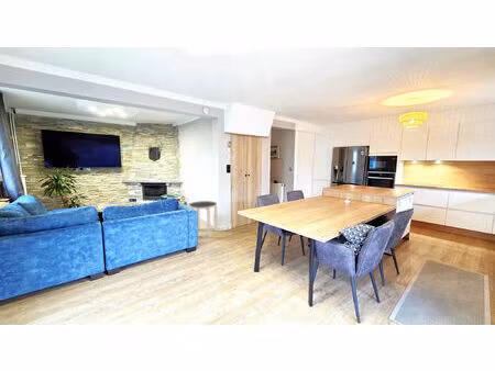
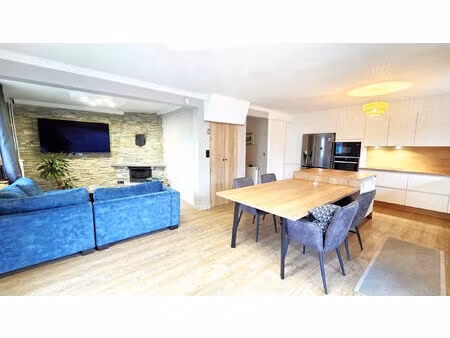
- side table [188,200,219,239]
